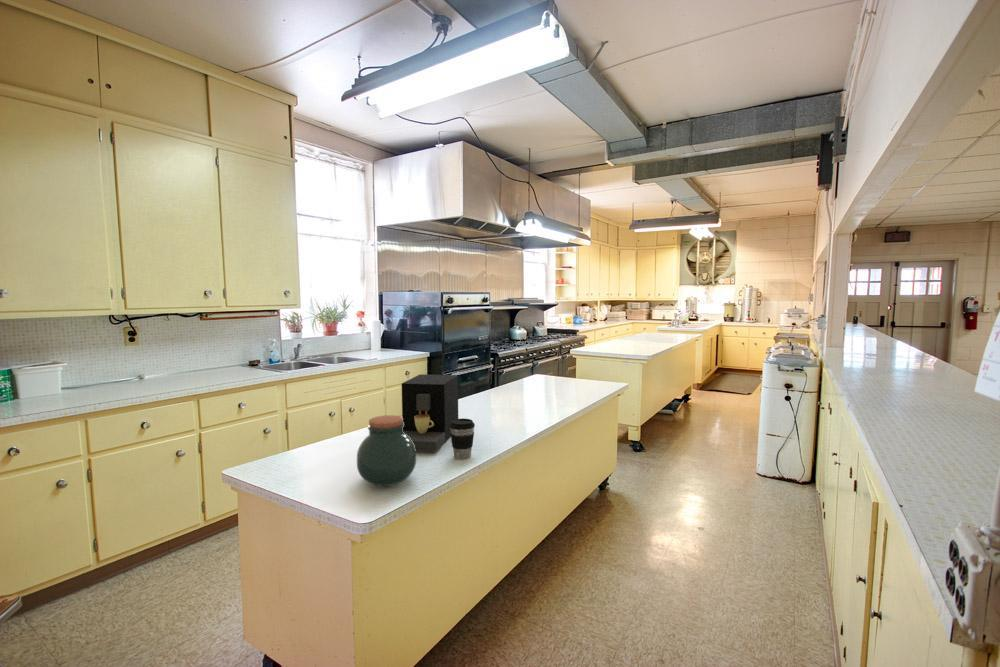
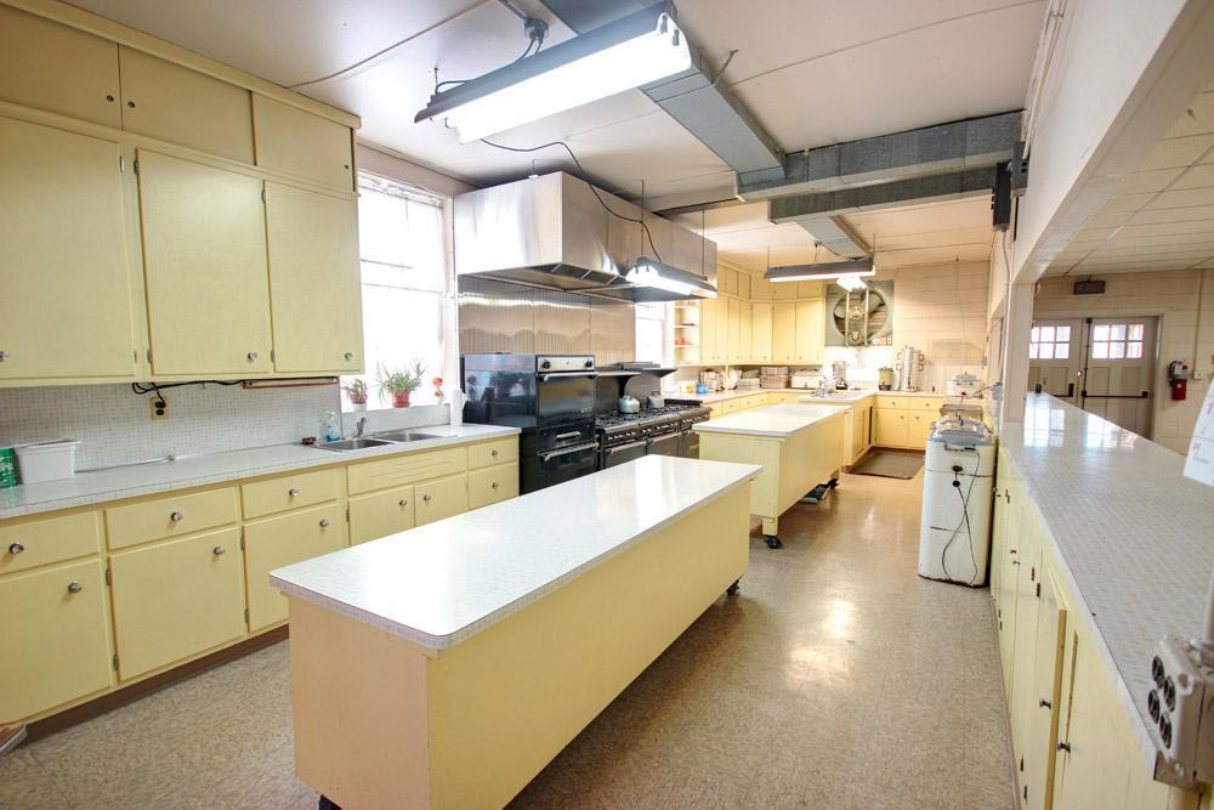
- jar [356,414,417,487]
- coffee maker [401,373,459,453]
- coffee cup [449,418,476,460]
